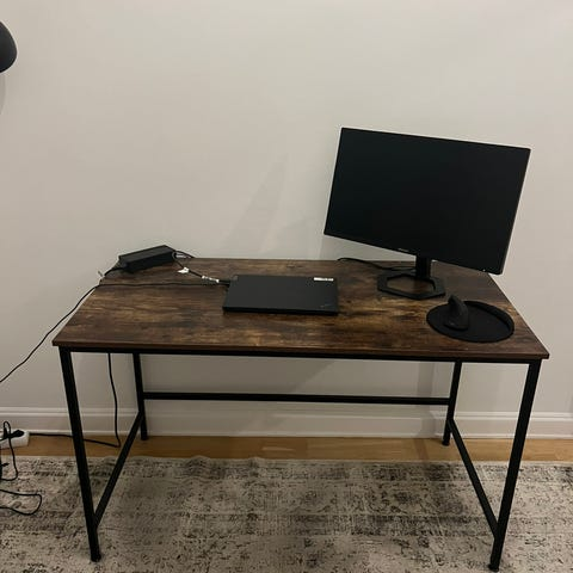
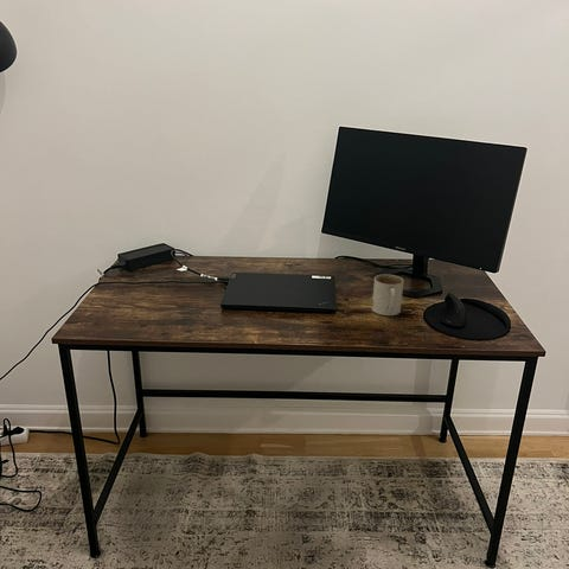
+ mug [371,274,404,317]
